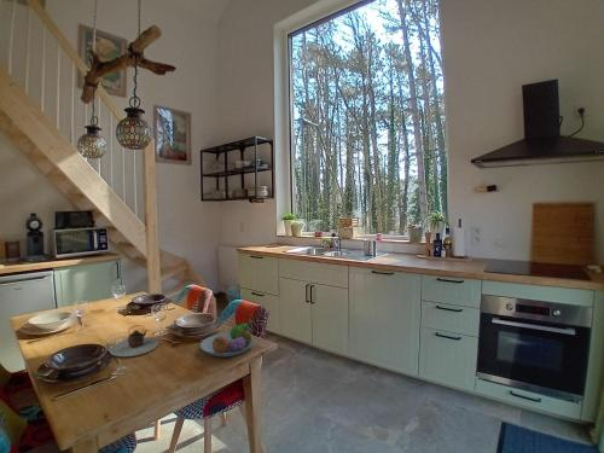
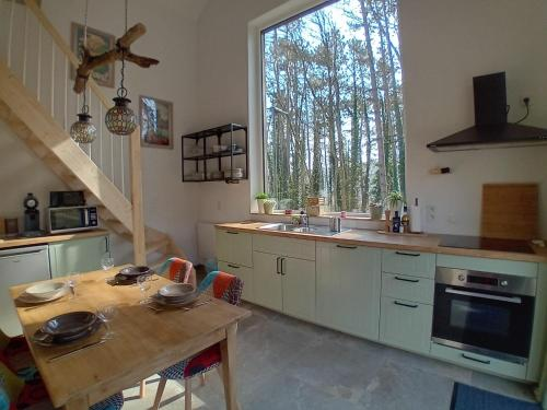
- fruit bowl [199,321,256,358]
- teapot [109,324,159,358]
